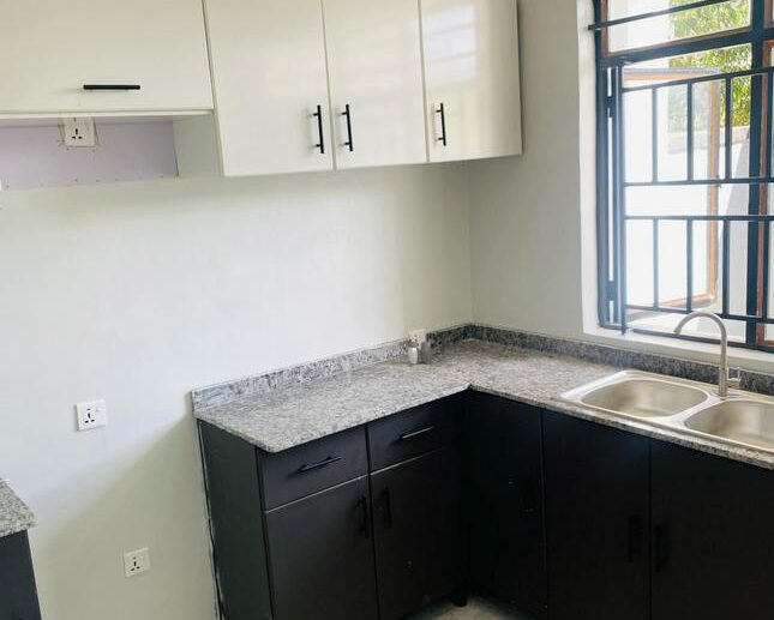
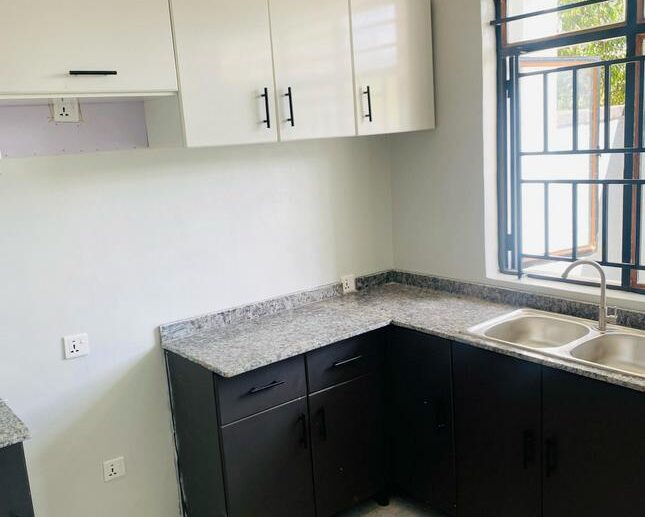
- salt and pepper shaker [407,341,433,365]
